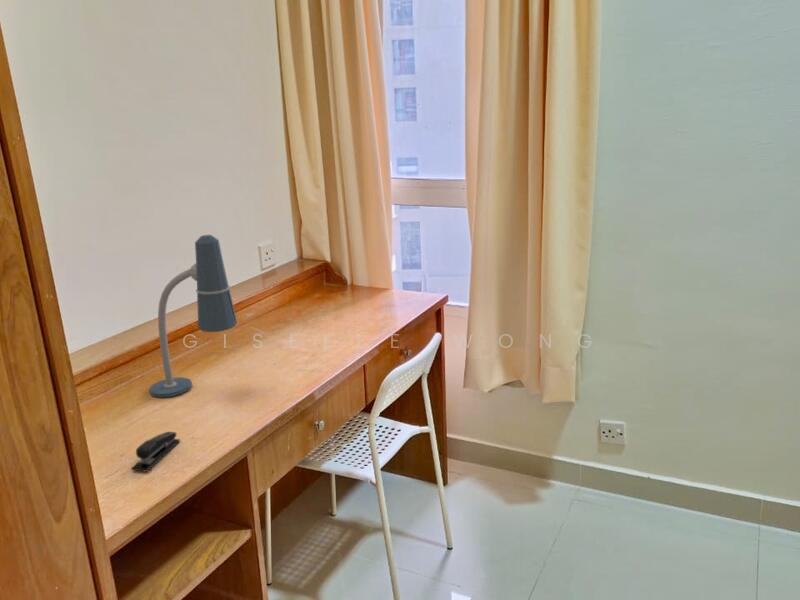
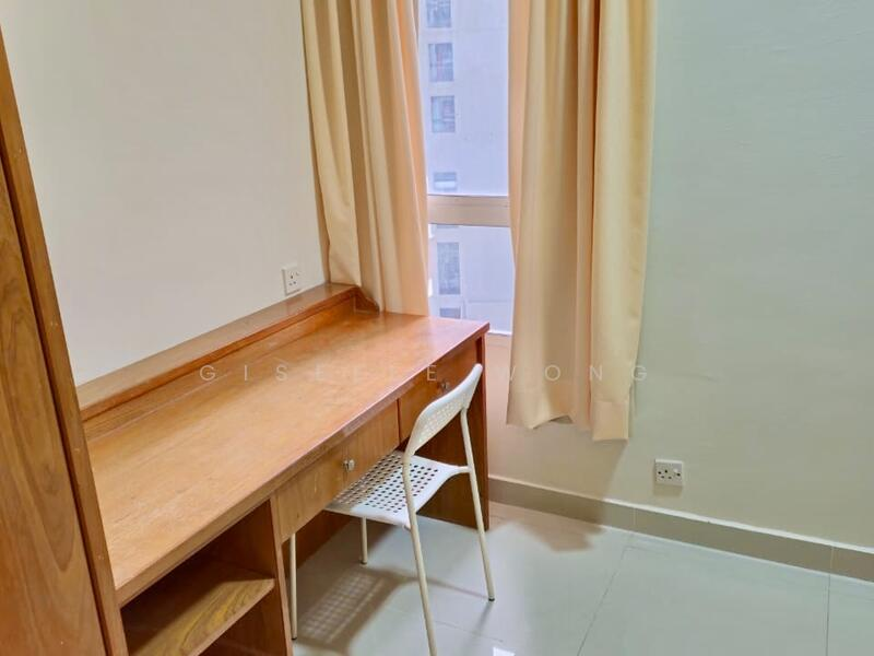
- stapler [130,431,181,473]
- desk lamp [148,234,238,399]
